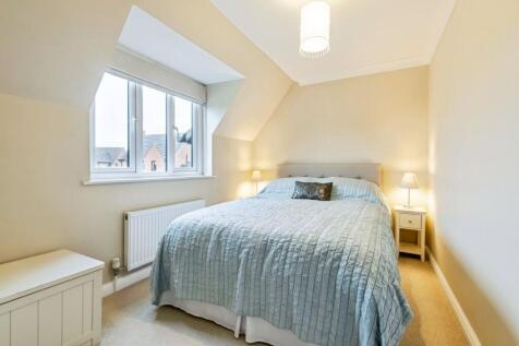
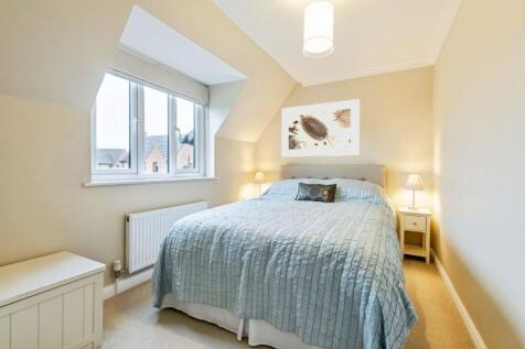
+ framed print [280,98,361,159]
